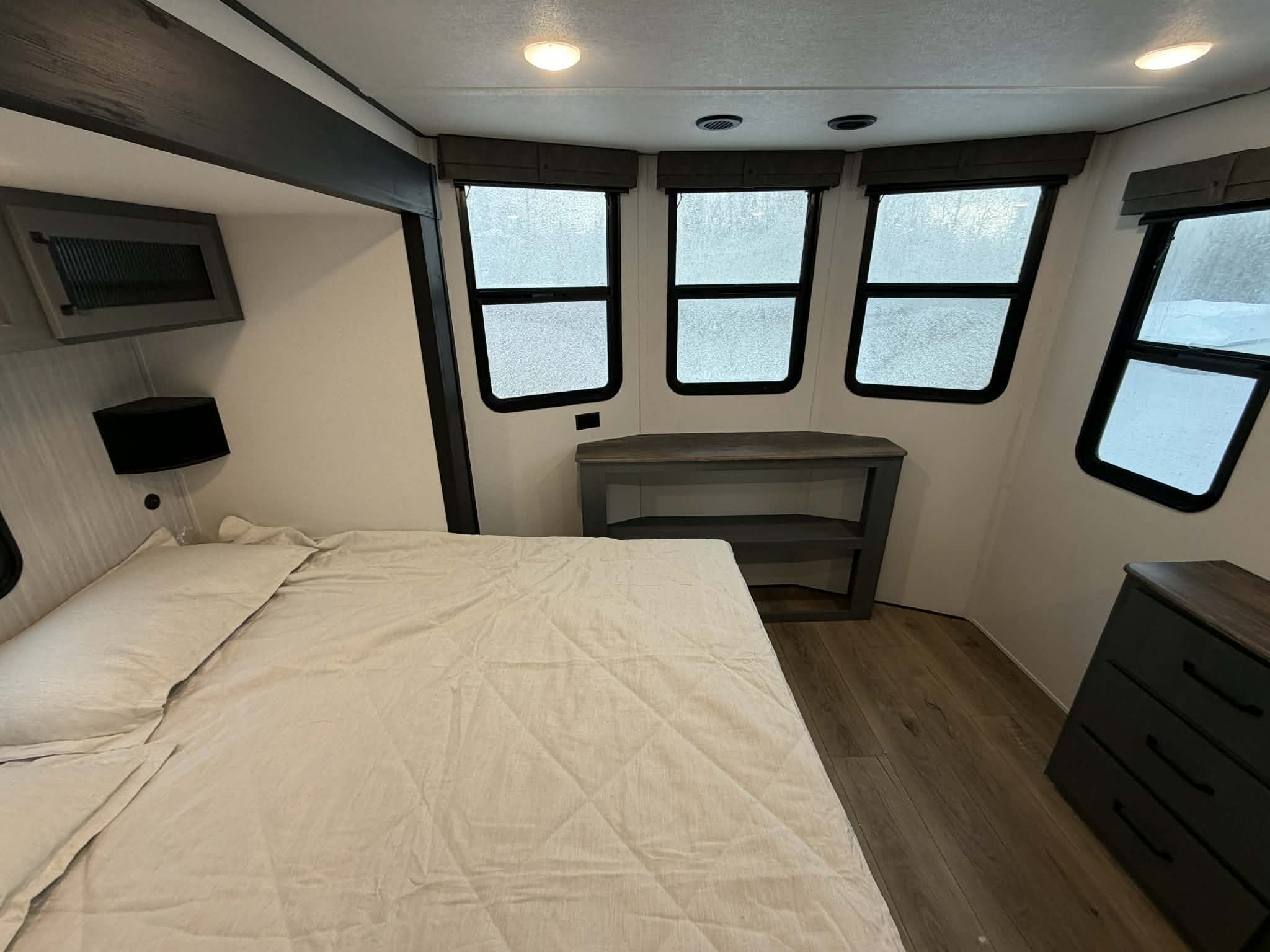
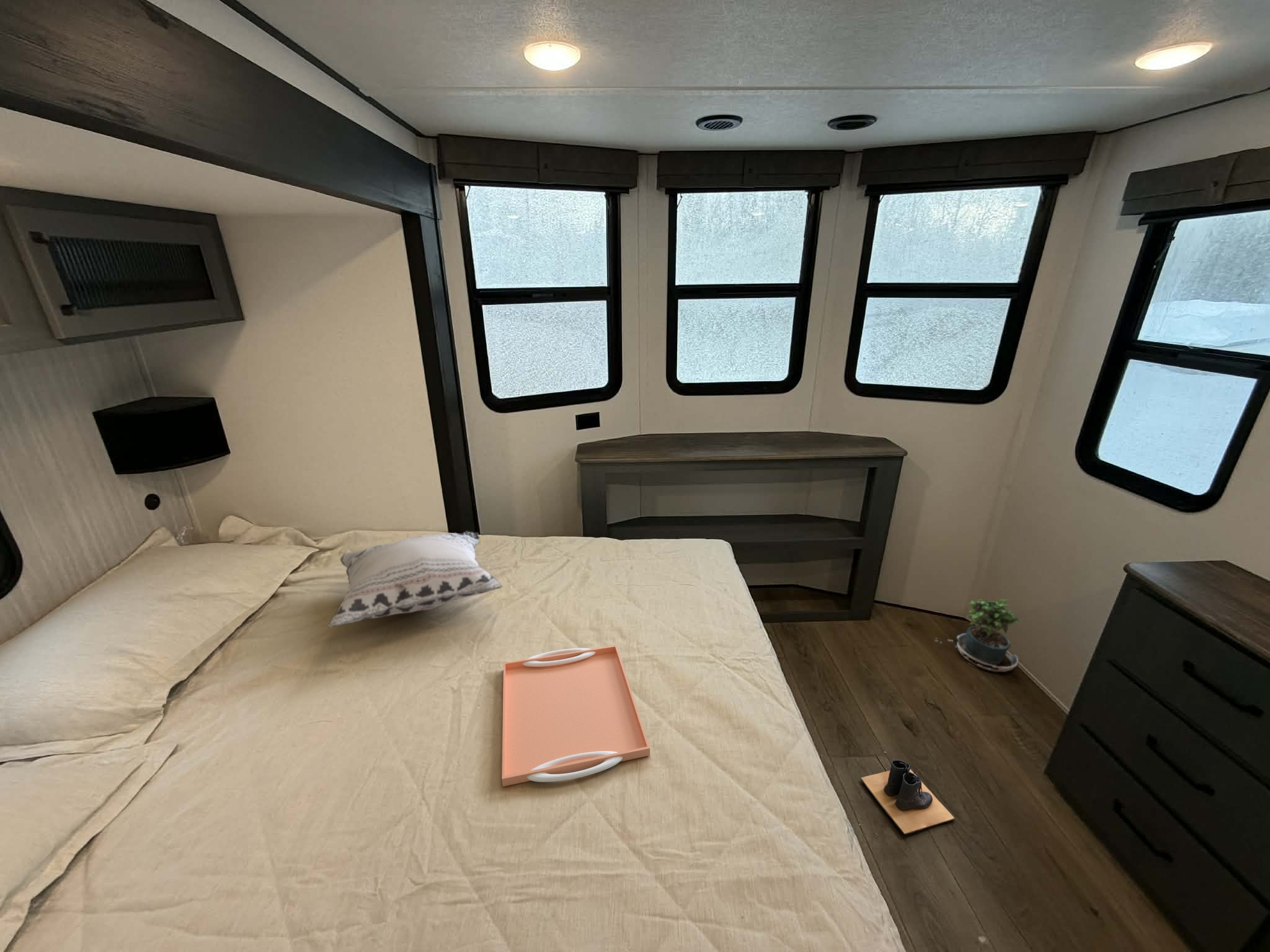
+ boots [860,759,955,835]
+ potted plant [935,597,1021,673]
+ decorative pillow [328,531,503,628]
+ serving tray [501,645,651,787]
